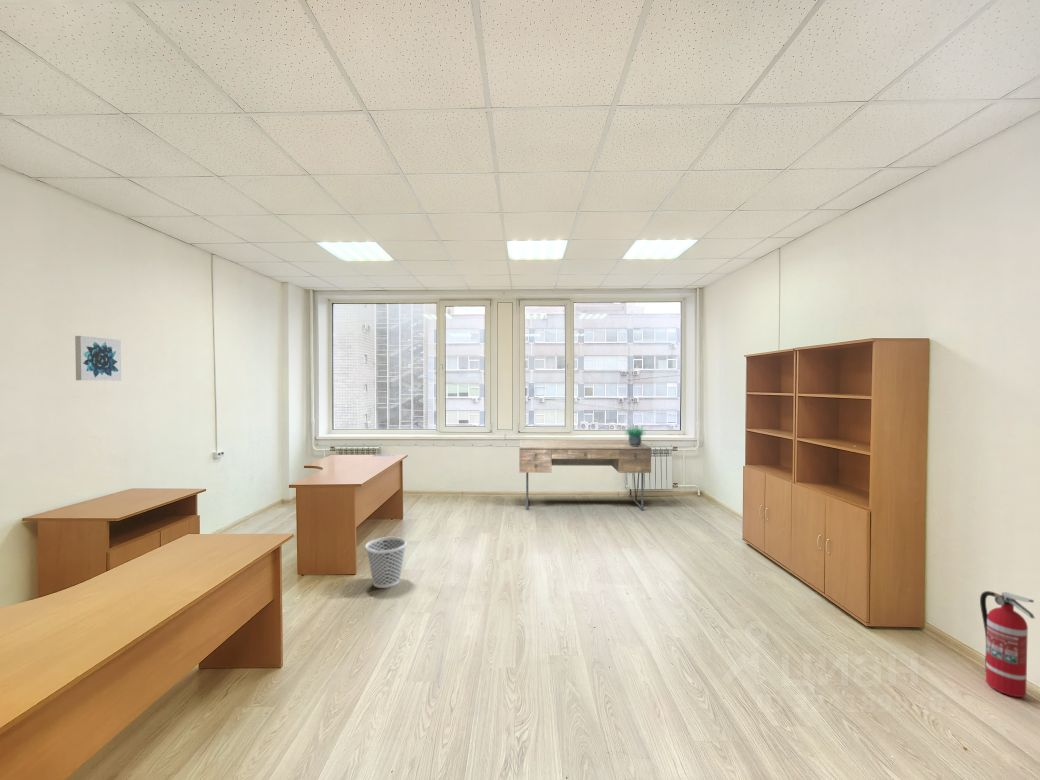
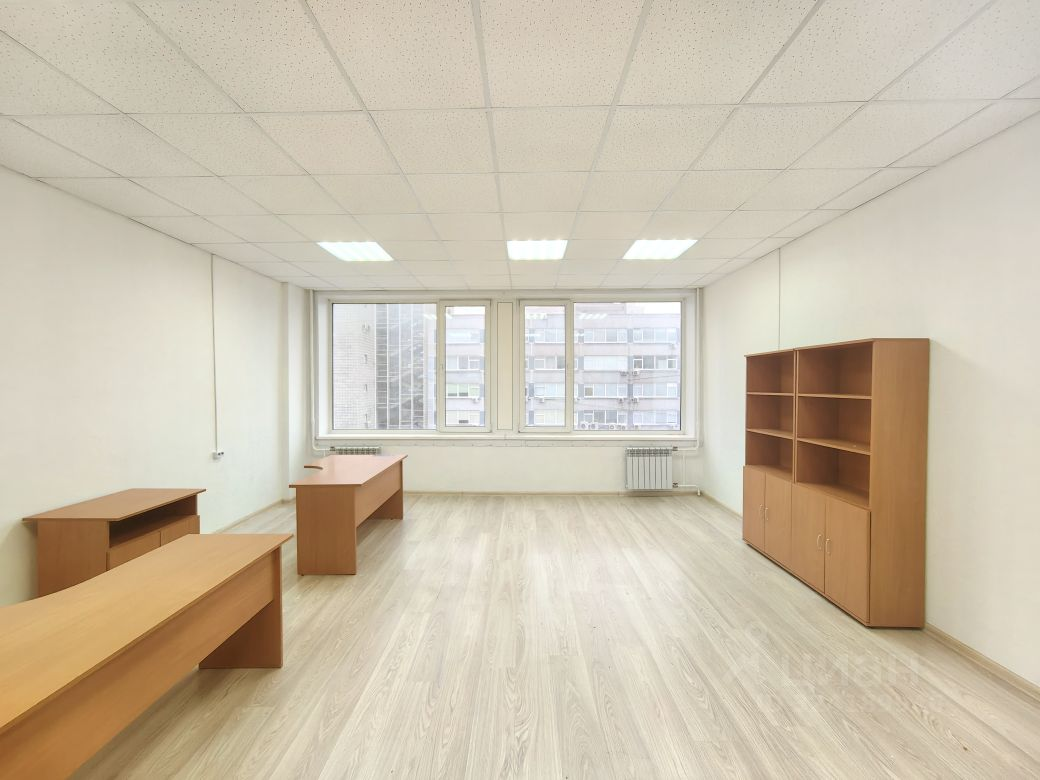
- wastebasket [365,536,408,589]
- fire extinguisher [979,590,1036,698]
- desk [518,439,652,512]
- potted plant [621,421,649,446]
- wall art [74,335,122,381]
